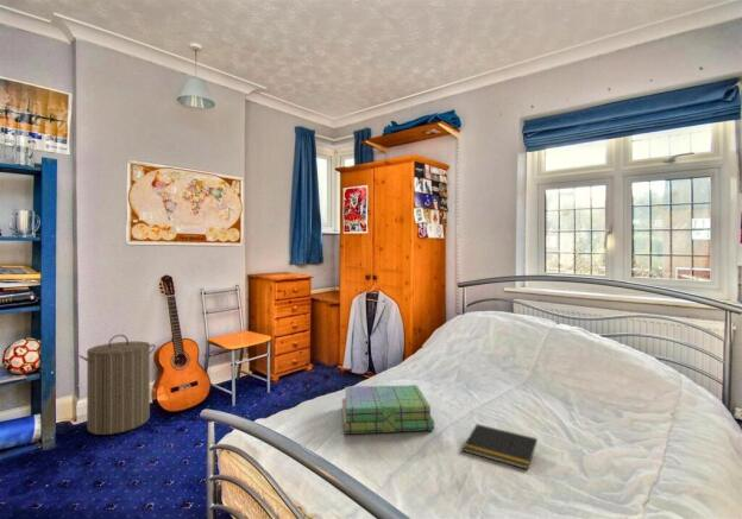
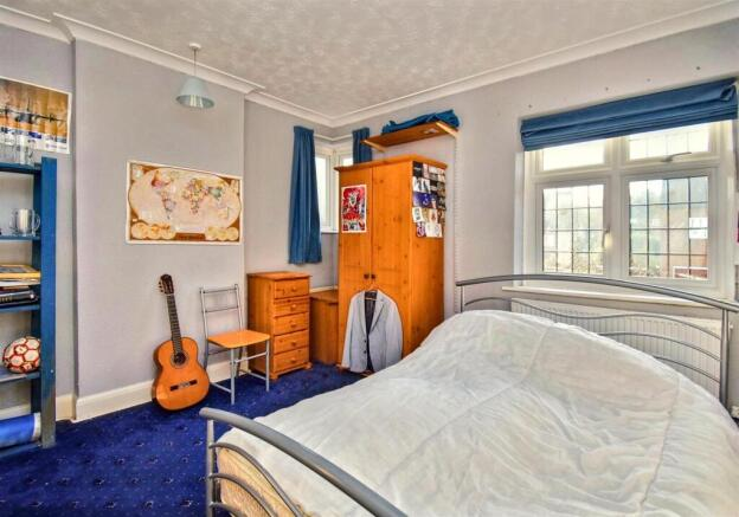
- laundry hamper [78,334,157,436]
- notepad [461,423,539,470]
- stack of books [341,384,435,435]
